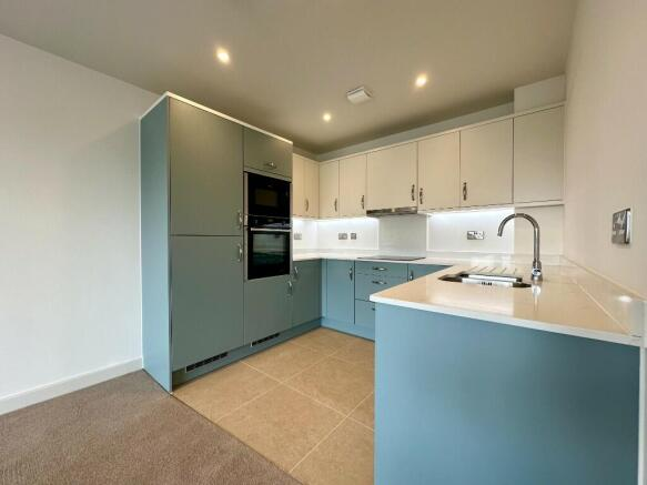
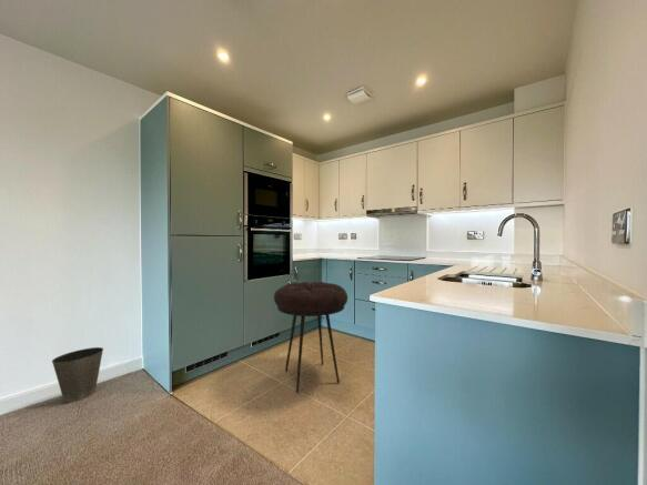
+ stool [273,281,348,394]
+ waste basket [51,346,104,404]
